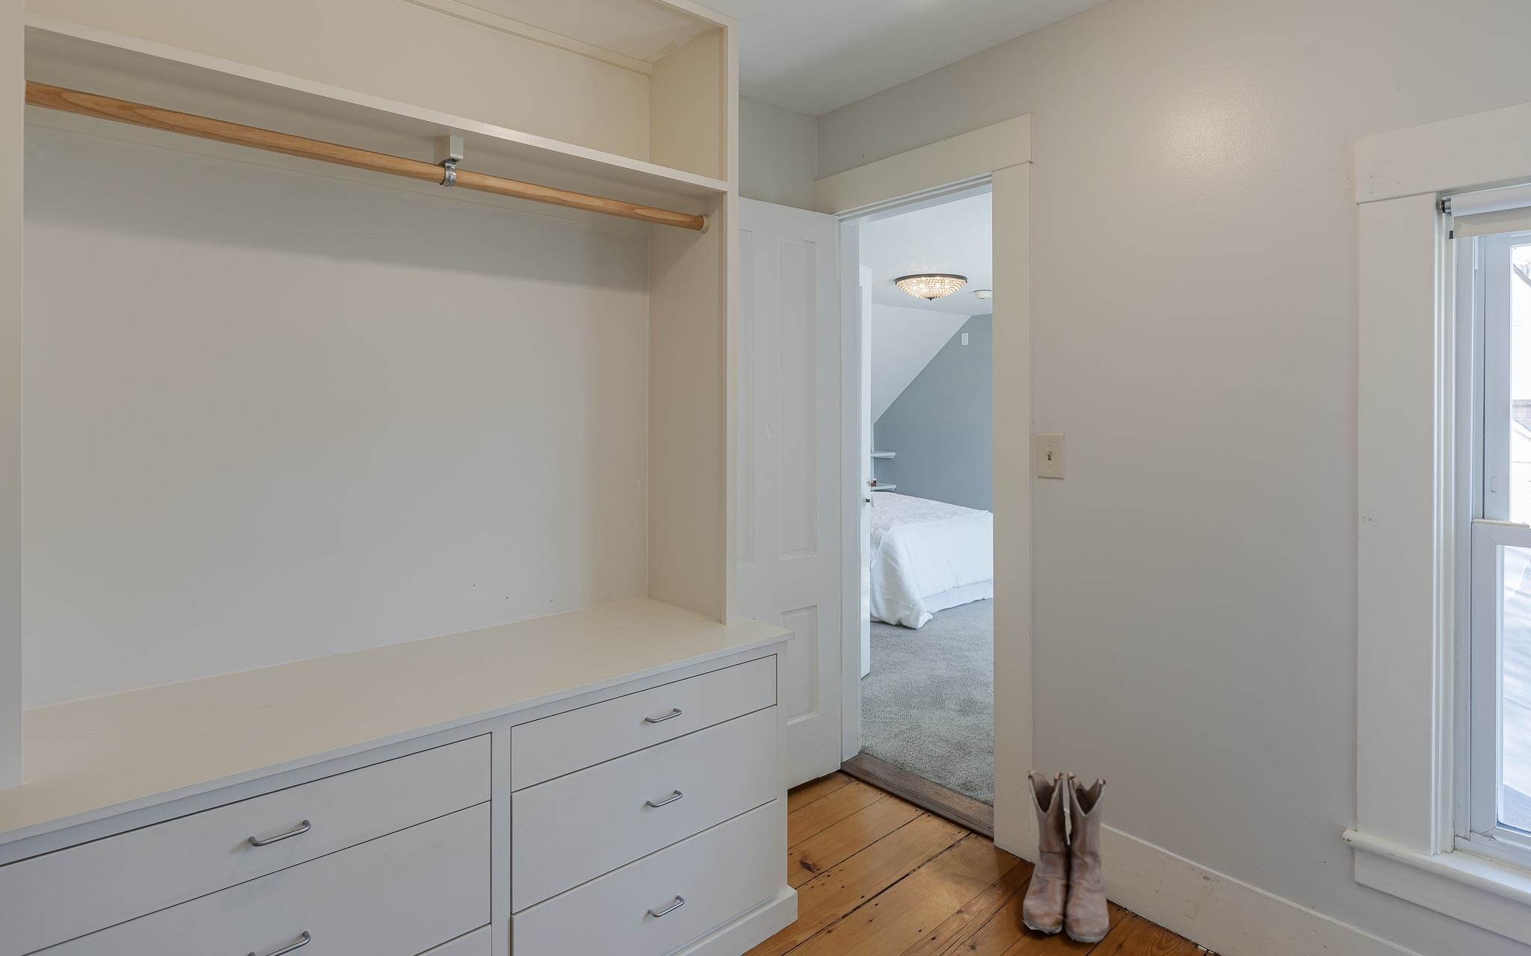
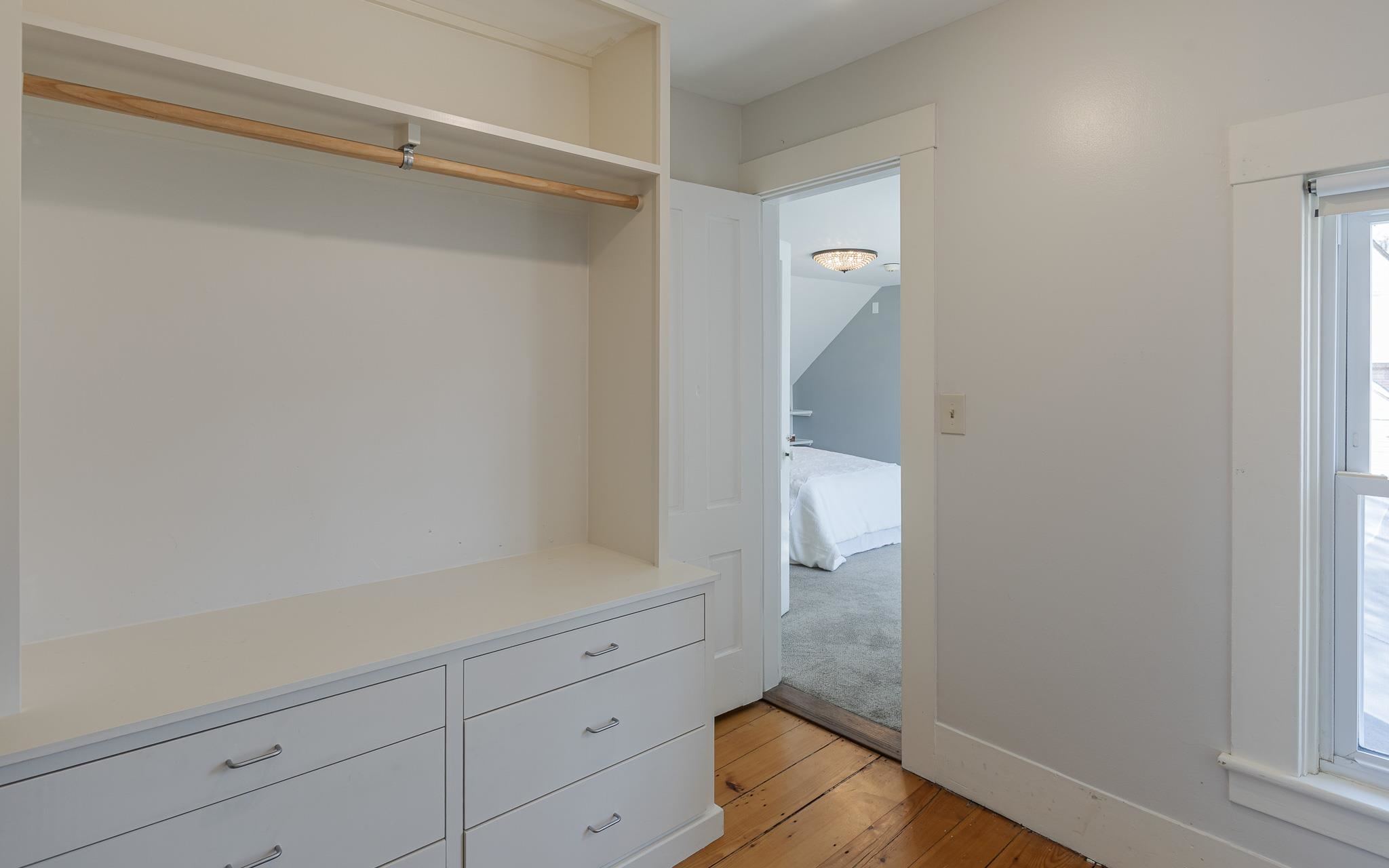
- boots [1021,769,1110,944]
